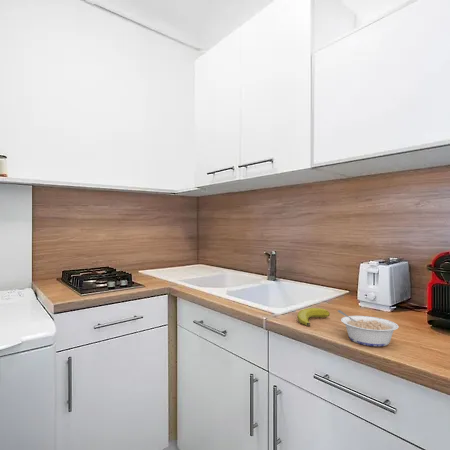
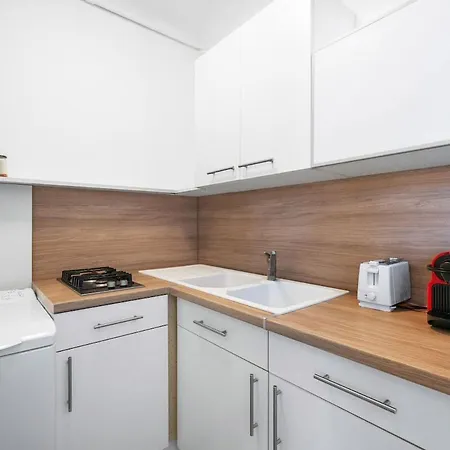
- banana [297,307,331,327]
- legume [337,309,400,347]
